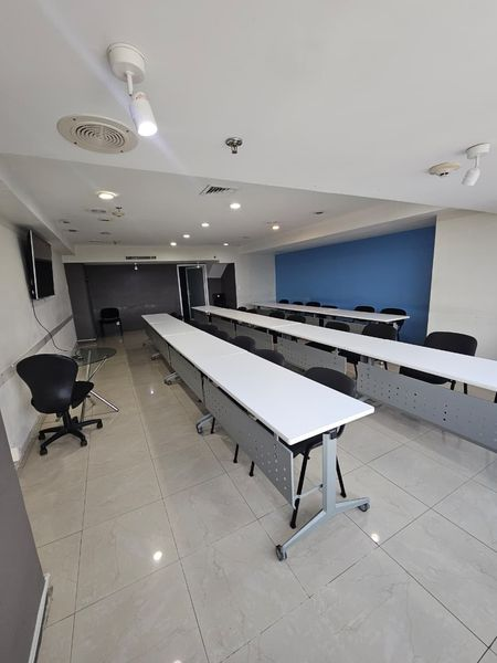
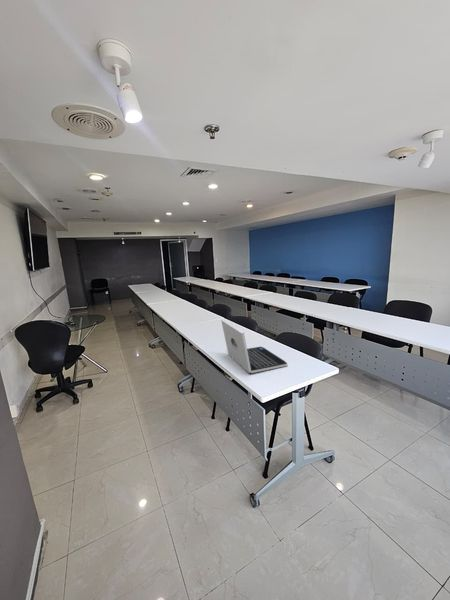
+ laptop [220,319,288,374]
